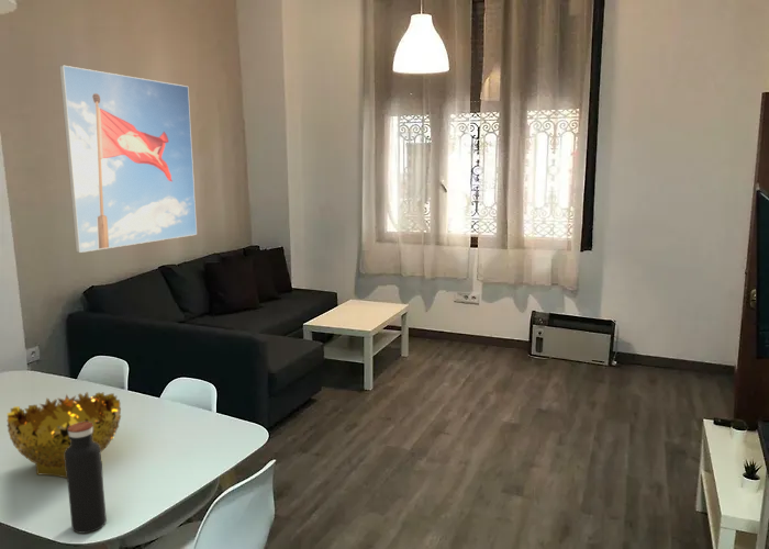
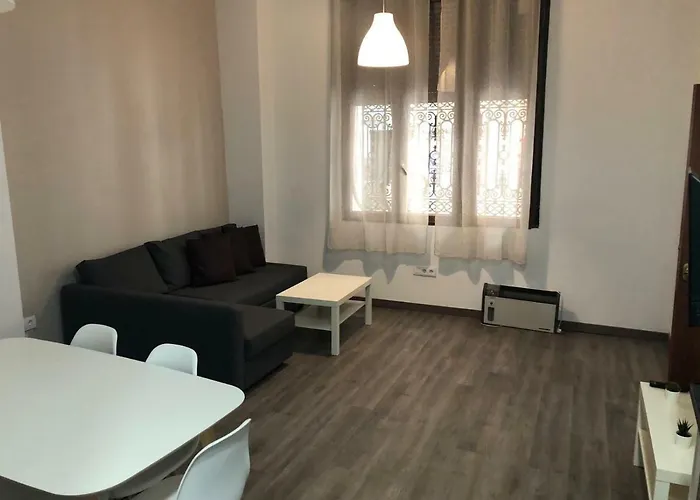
- decorative bowl [5,391,122,479]
- water bottle [65,422,108,535]
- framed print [58,65,198,254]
